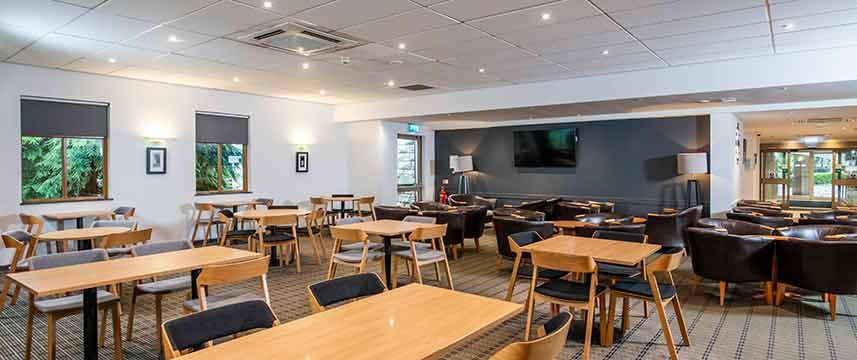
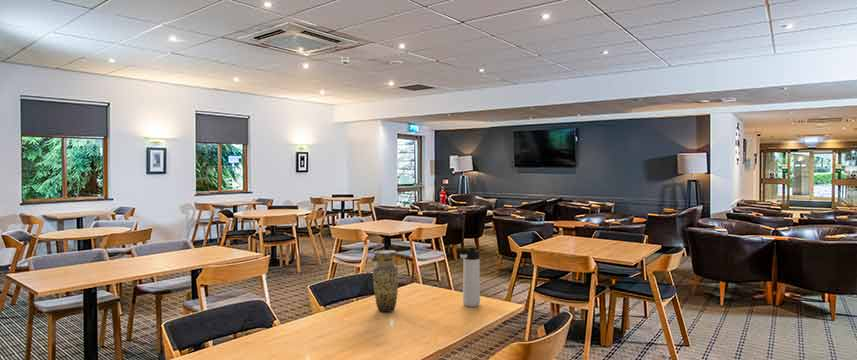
+ vase [372,249,399,313]
+ thermos bottle [457,247,481,308]
